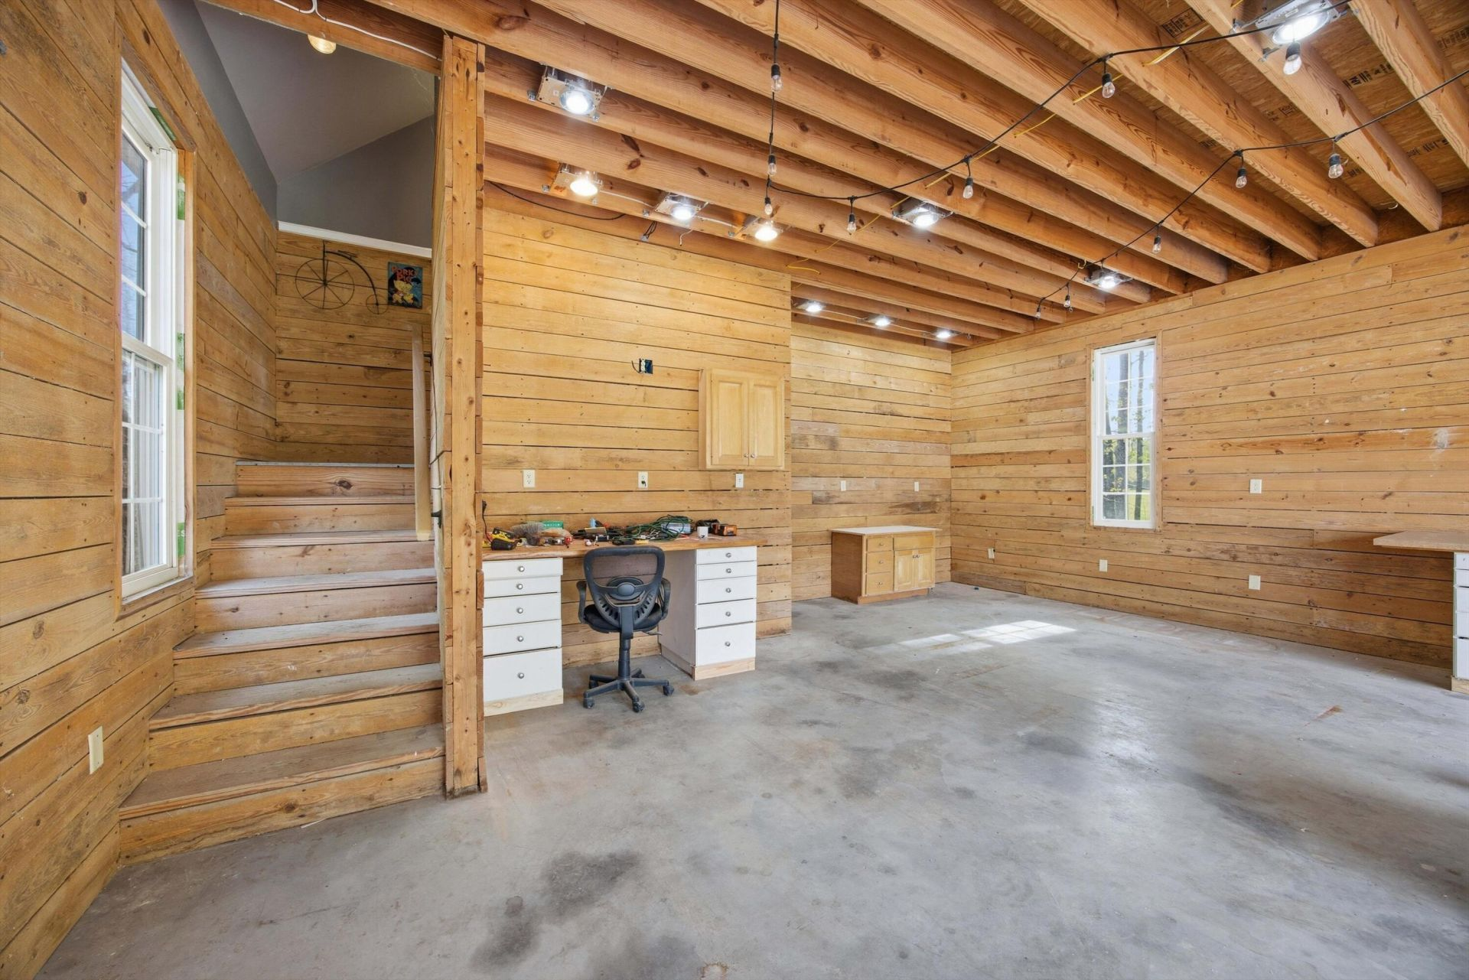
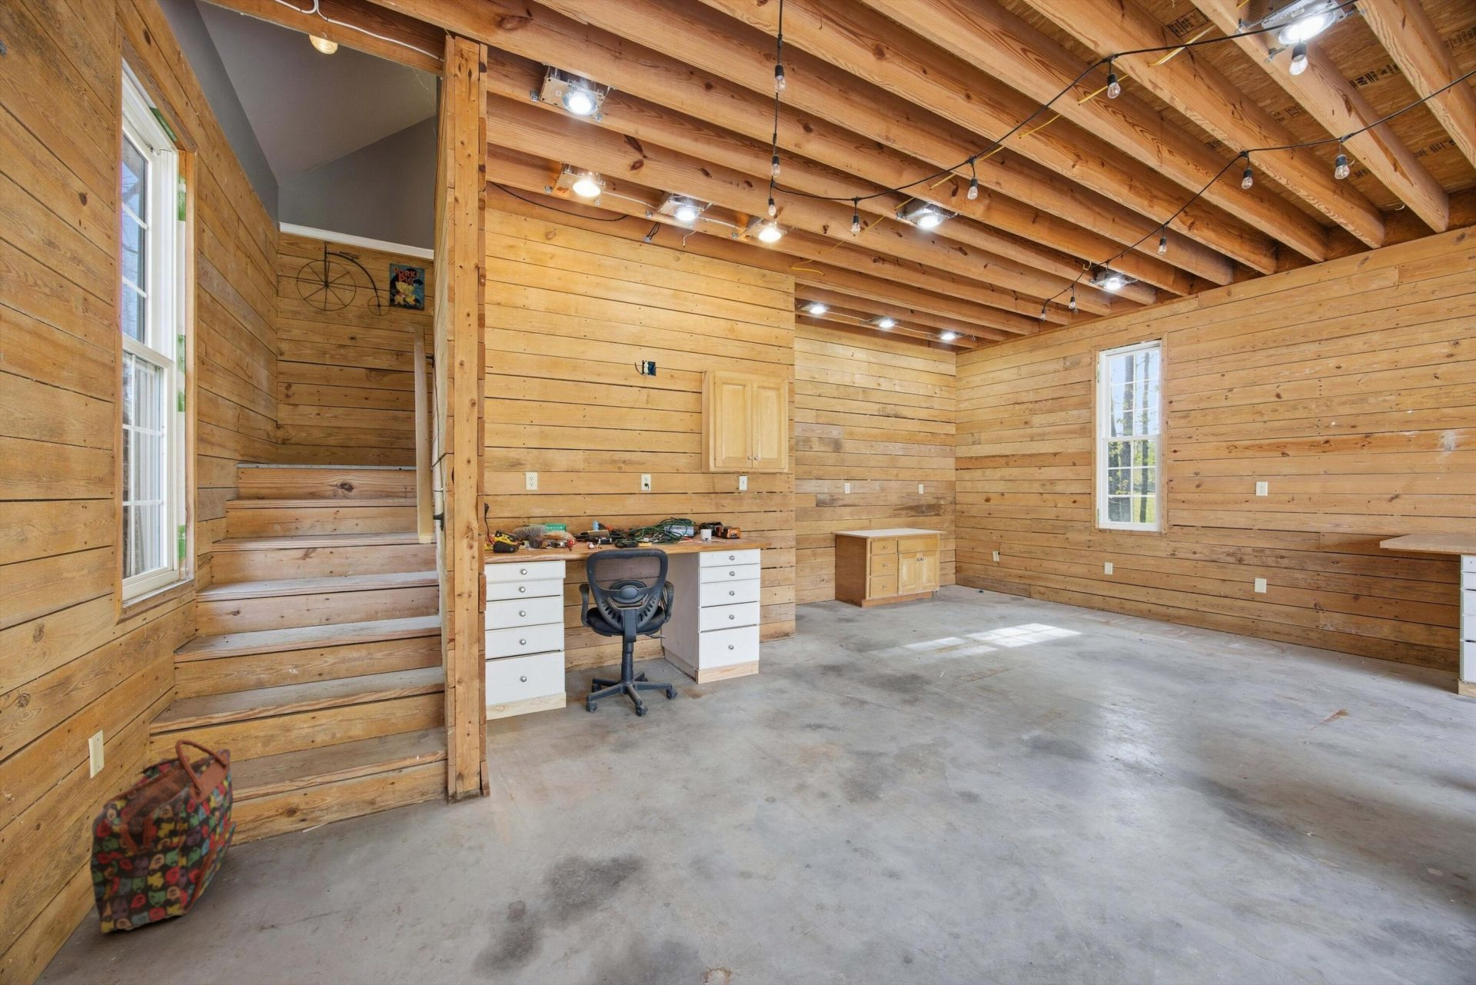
+ backpack [89,738,236,936]
